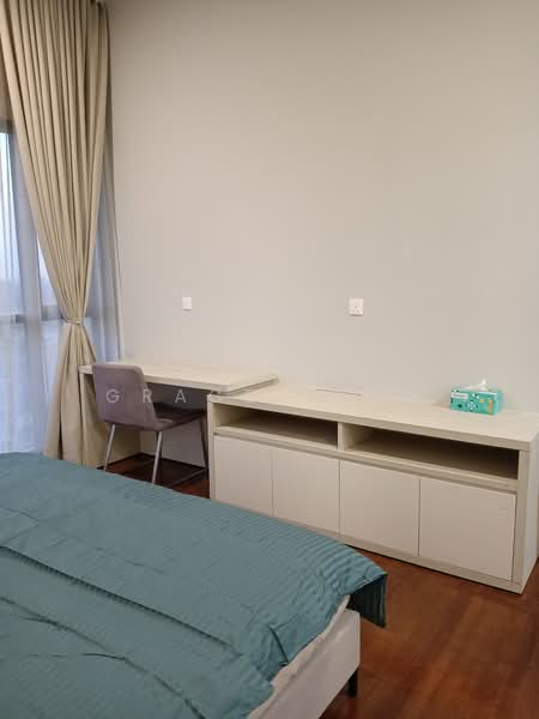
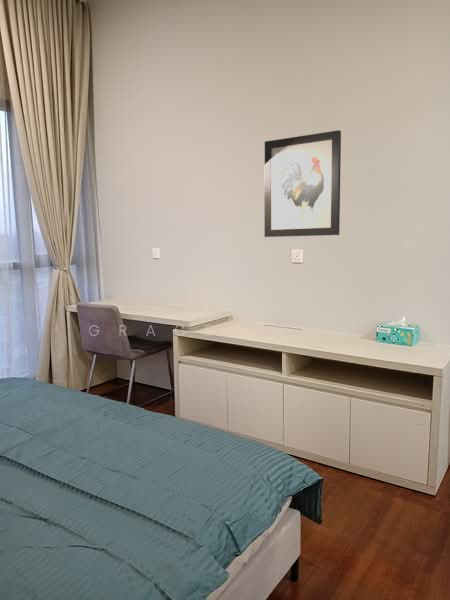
+ wall art [264,129,342,238]
